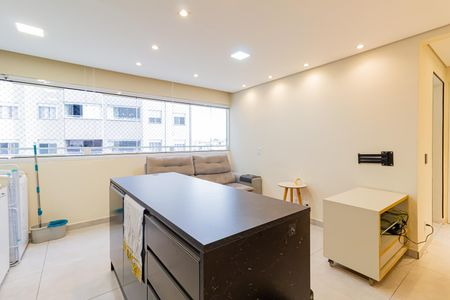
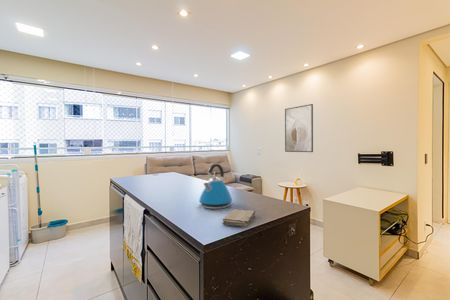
+ kettle [198,162,233,210]
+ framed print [284,103,314,153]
+ washcloth [222,208,256,227]
